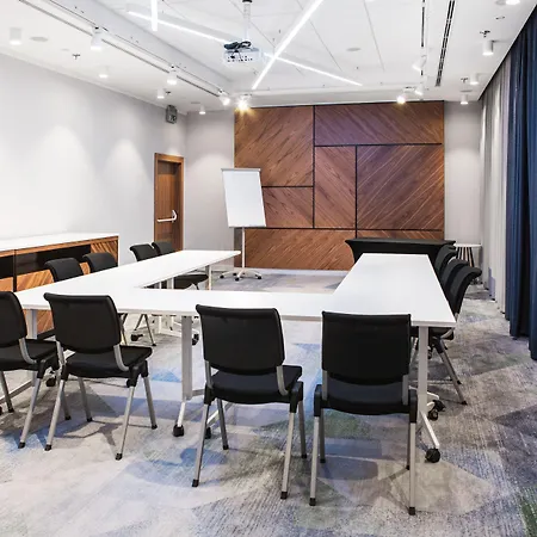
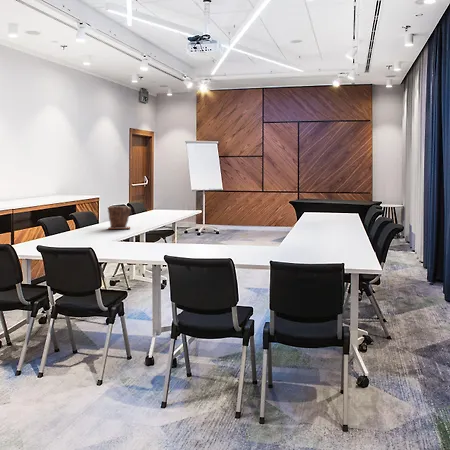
+ plant pot [107,205,132,230]
